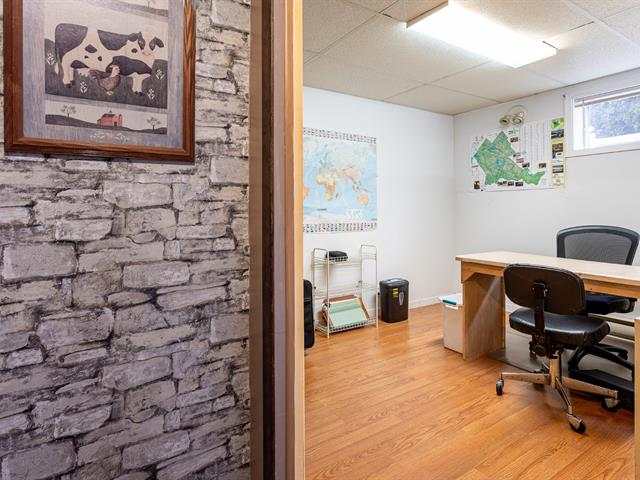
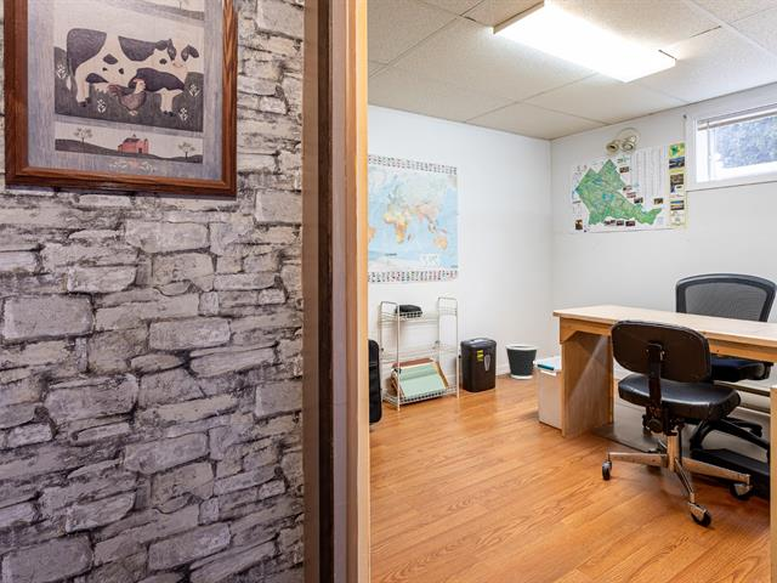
+ wastebasket [504,344,539,380]
